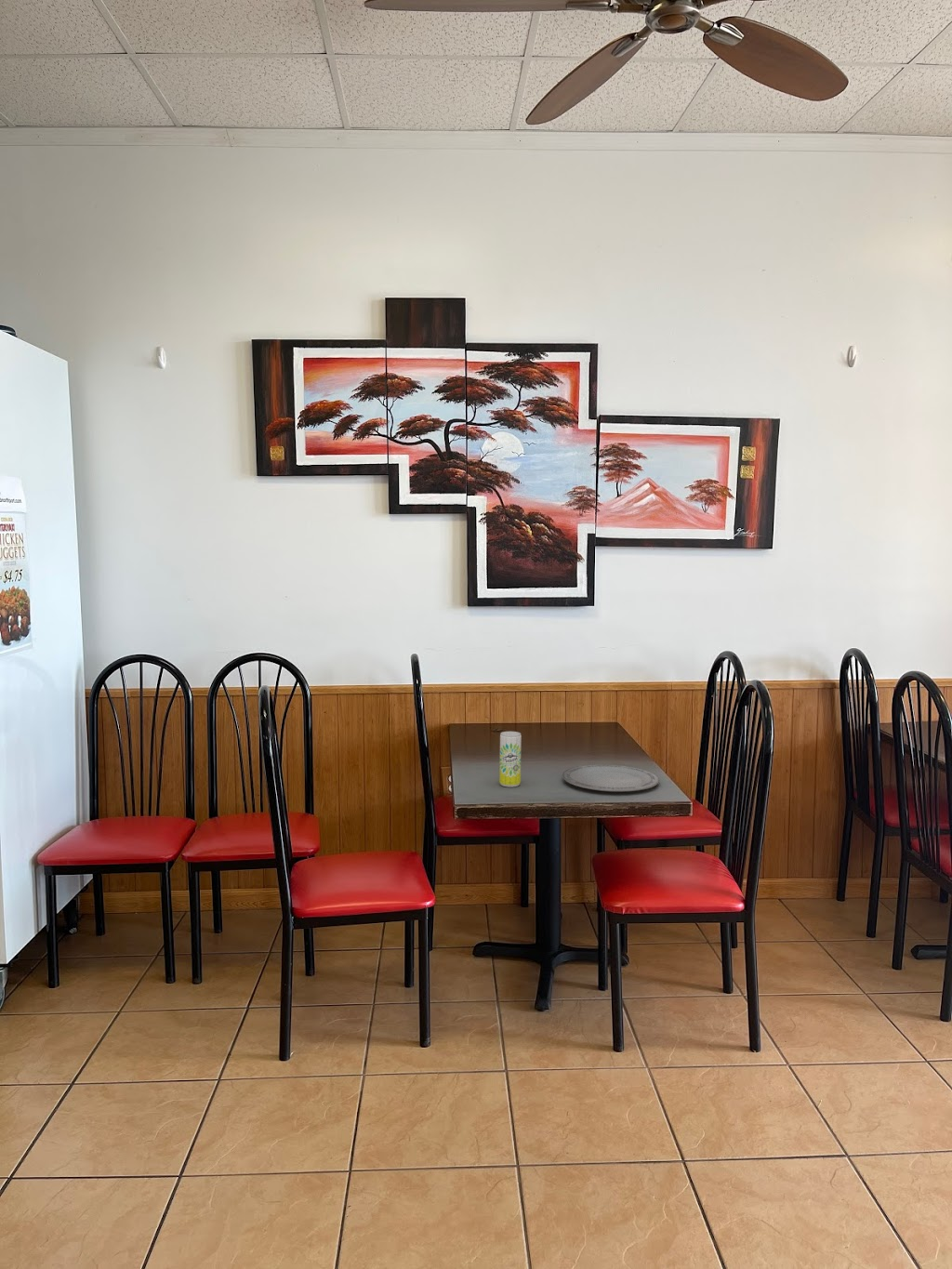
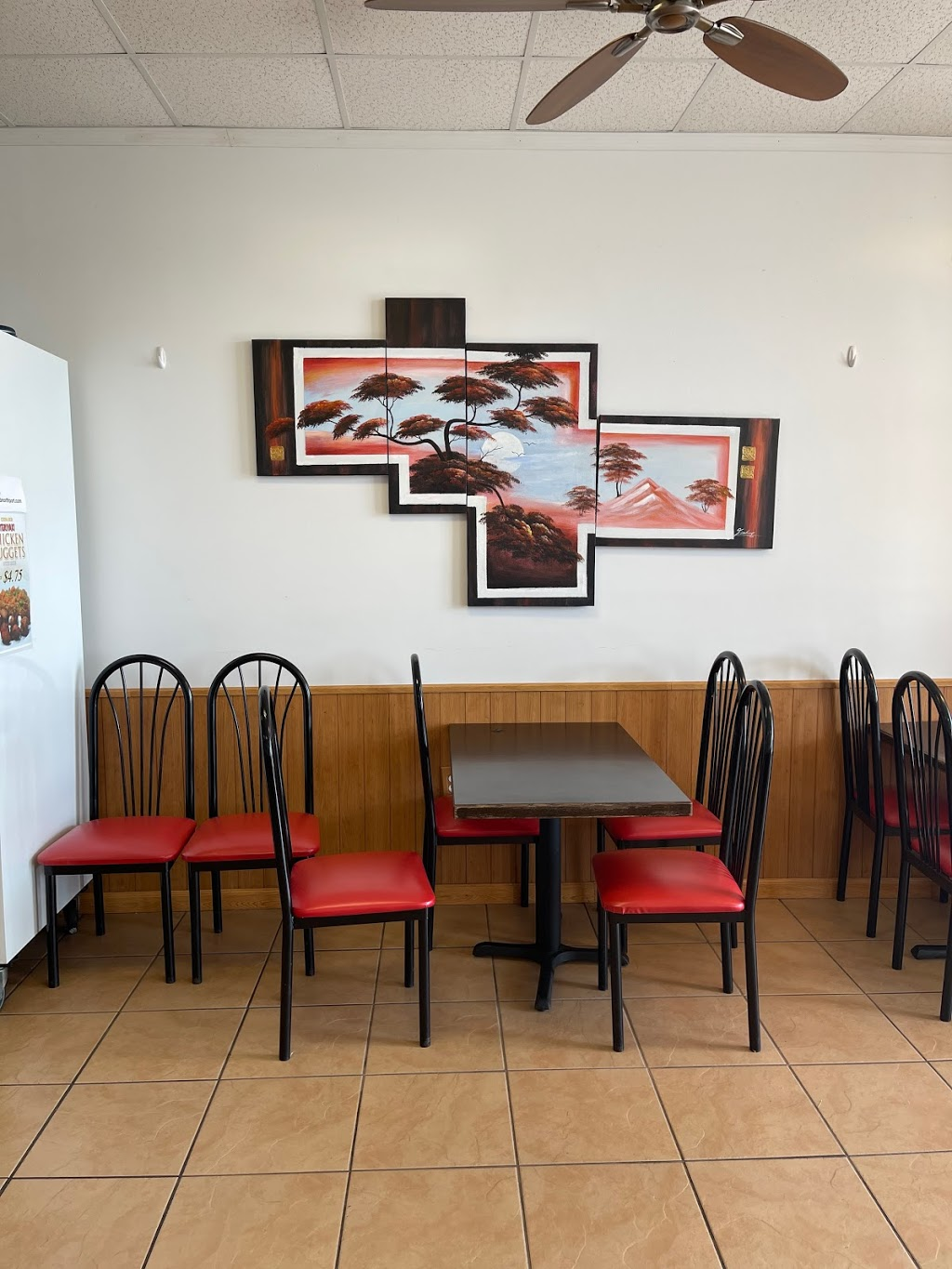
- plate [562,763,660,792]
- beverage can [498,731,522,787]
